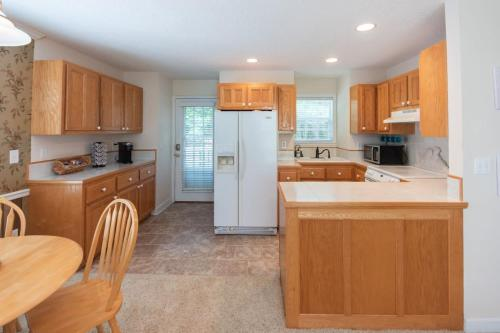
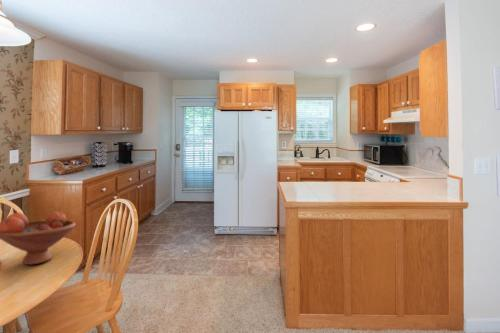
+ fruit bowl [0,211,77,266]
